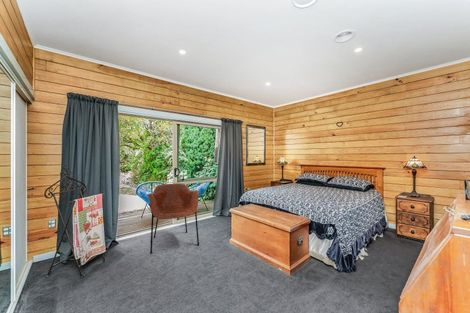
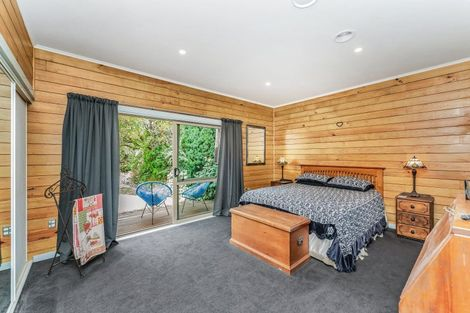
- armchair [147,182,200,254]
